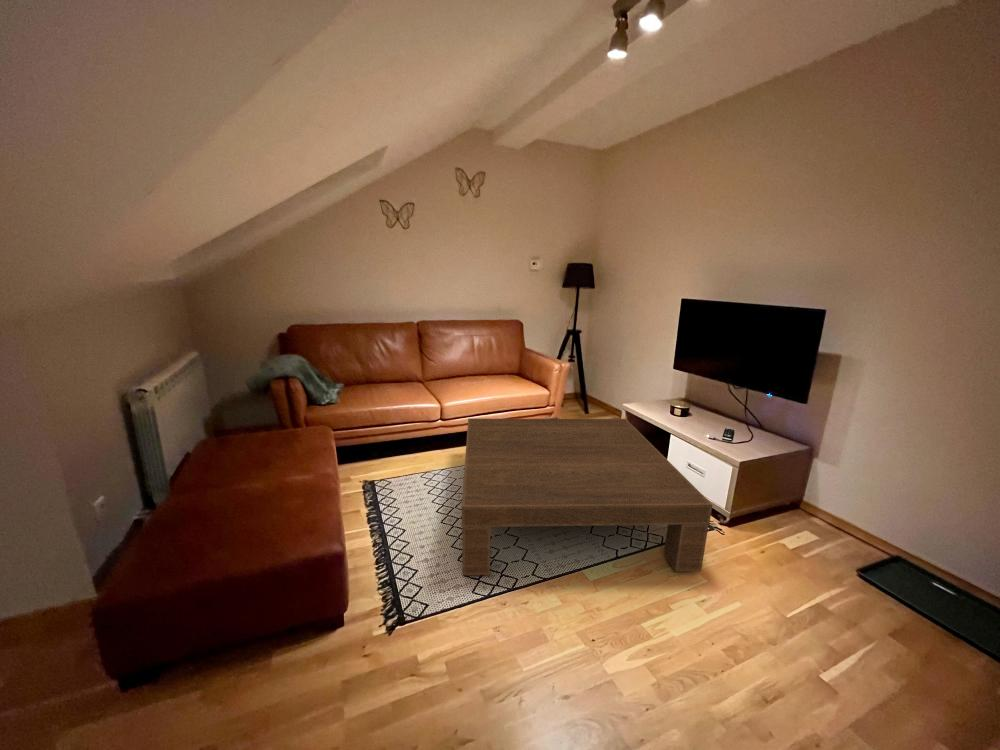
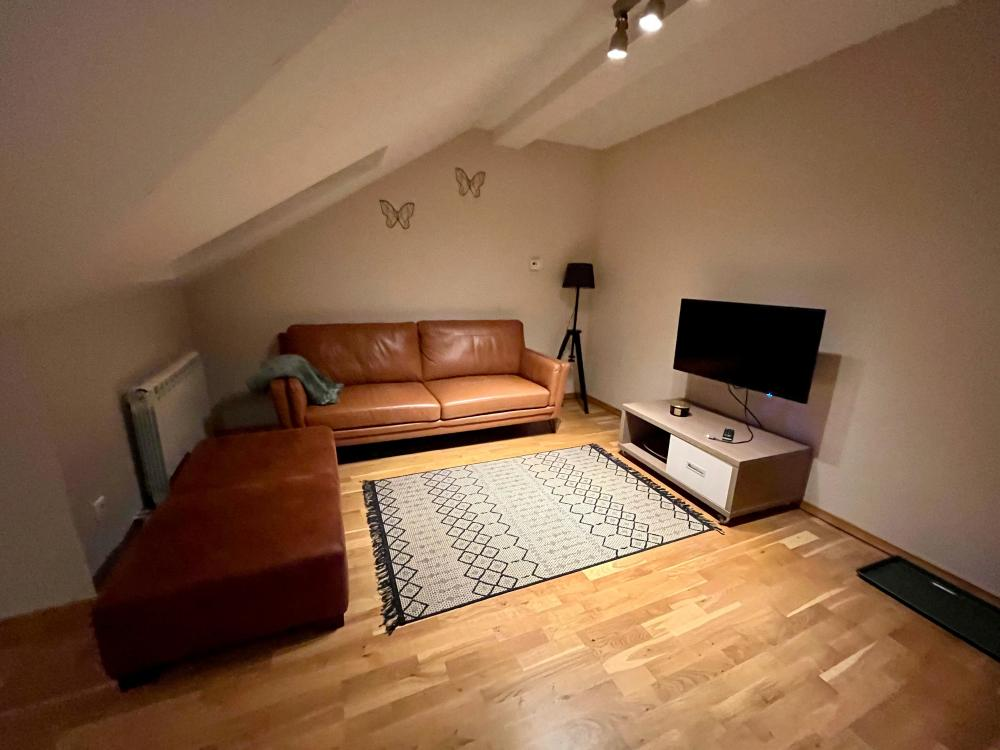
- coffee table [461,418,713,576]
